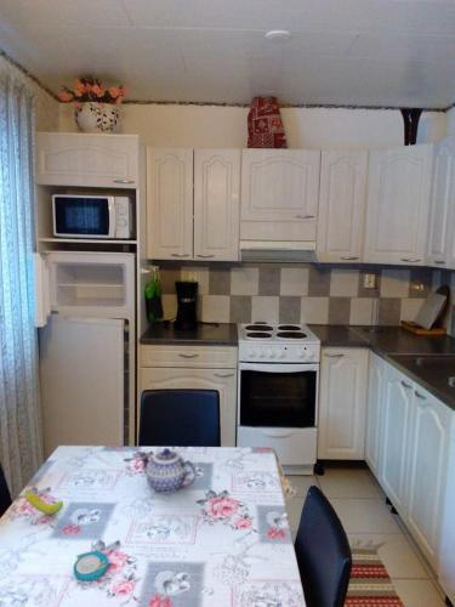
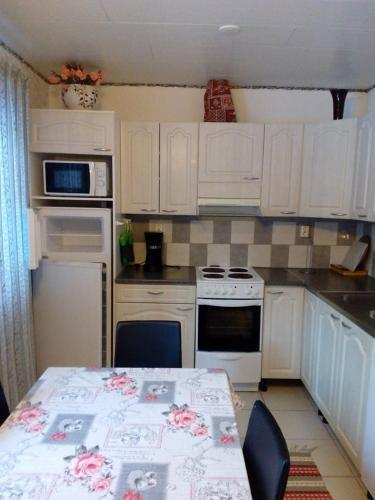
- teapot [138,447,198,495]
- plate [73,550,109,582]
- fruit [23,490,64,516]
